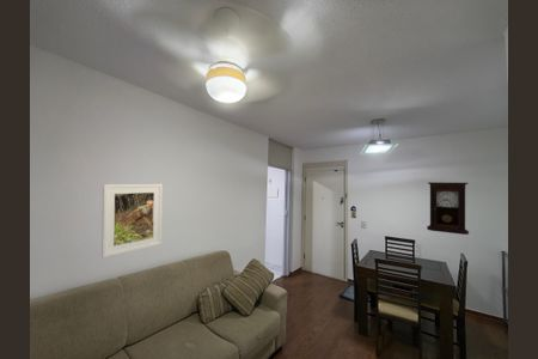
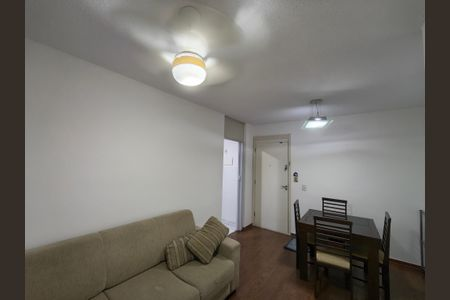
- pendulum clock [426,181,470,236]
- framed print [100,183,164,258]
